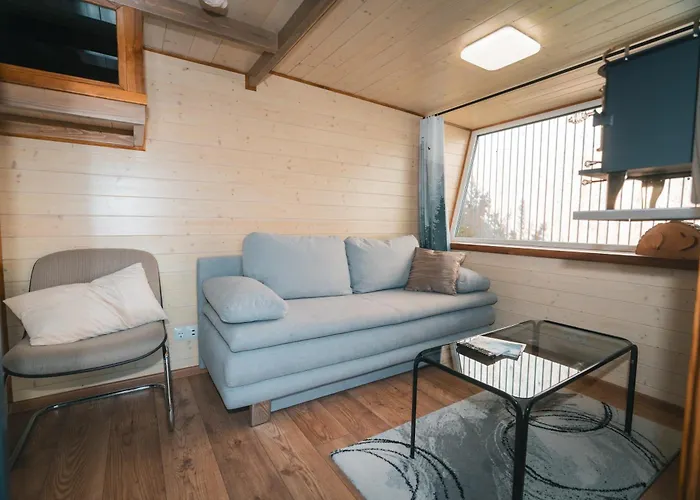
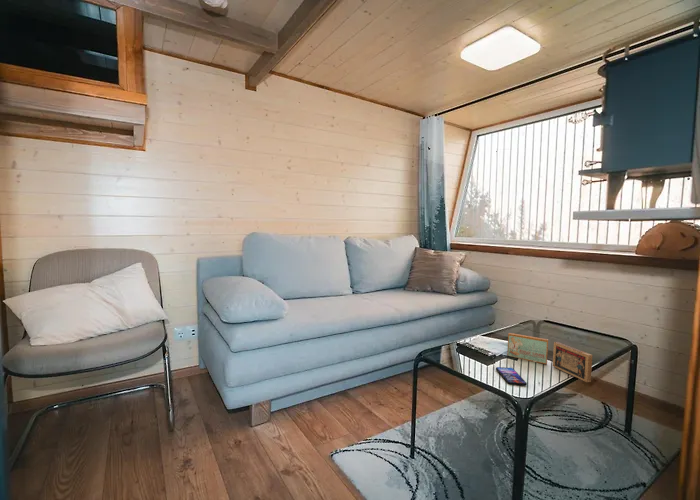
+ board game [506,332,593,383]
+ smartphone [495,366,528,387]
